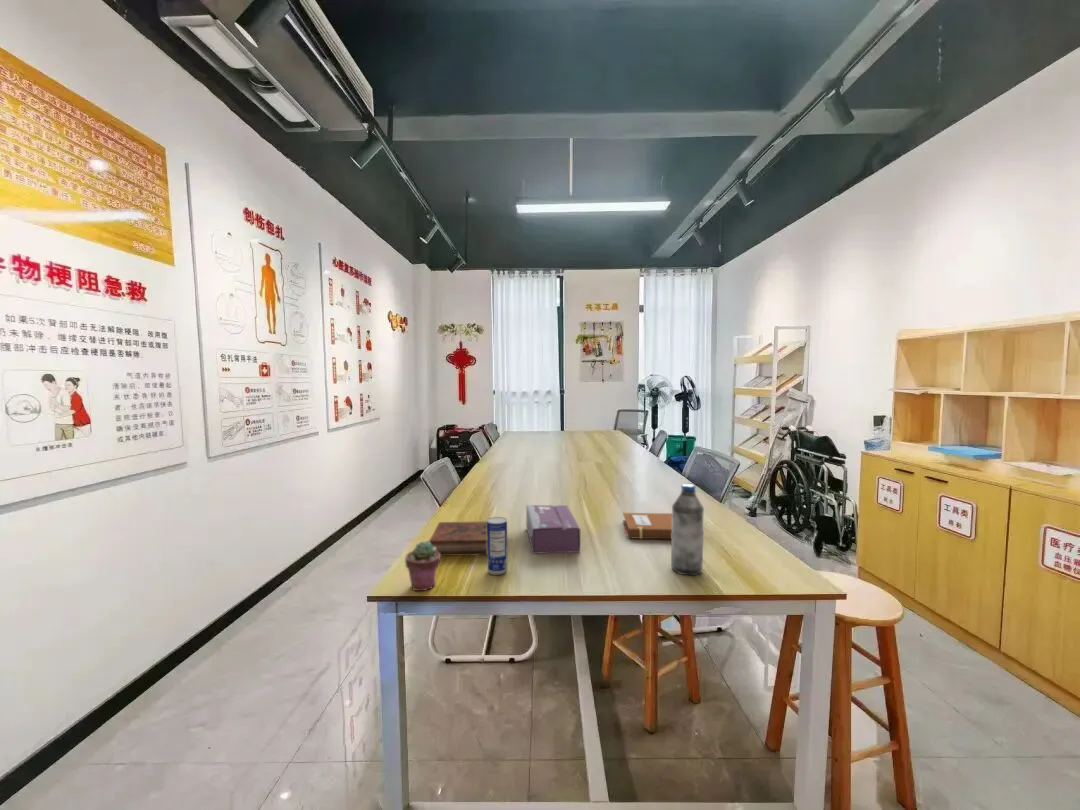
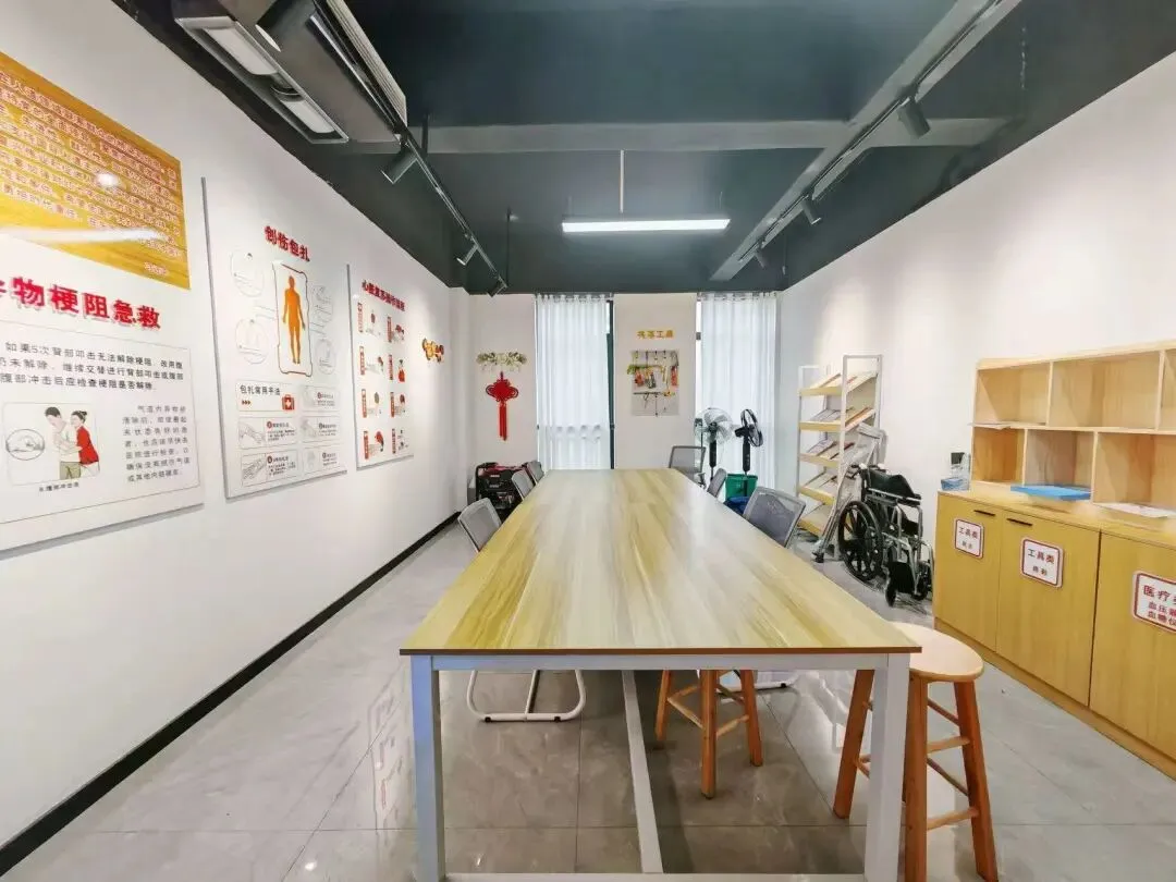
- beverage can [486,516,508,576]
- notebook [622,512,672,540]
- water bottle [670,483,705,576]
- tissue box [525,504,581,555]
- potted succulent [404,540,441,592]
- book [428,520,487,557]
